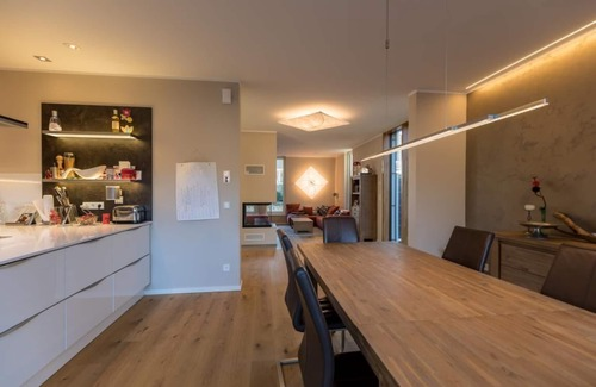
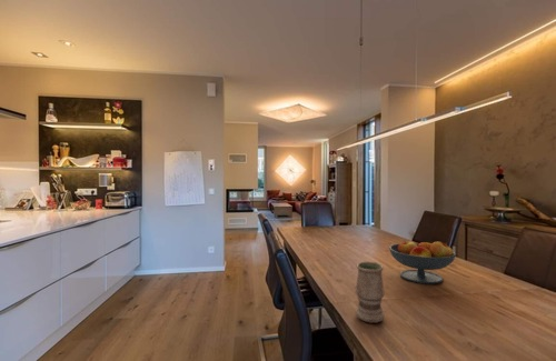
+ vase [355,261,386,324]
+ fruit bowl [388,240,457,285]
